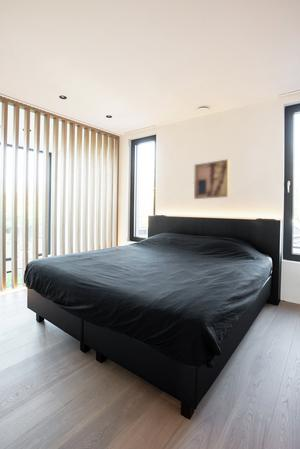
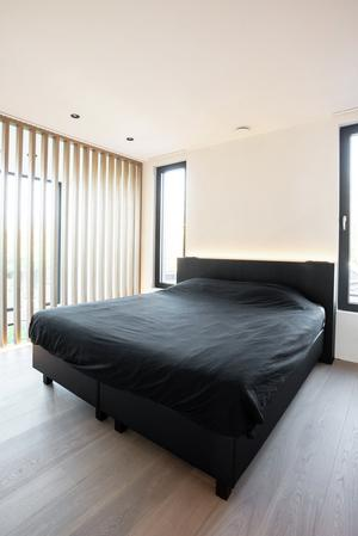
- wall art [193,158,230,200]
